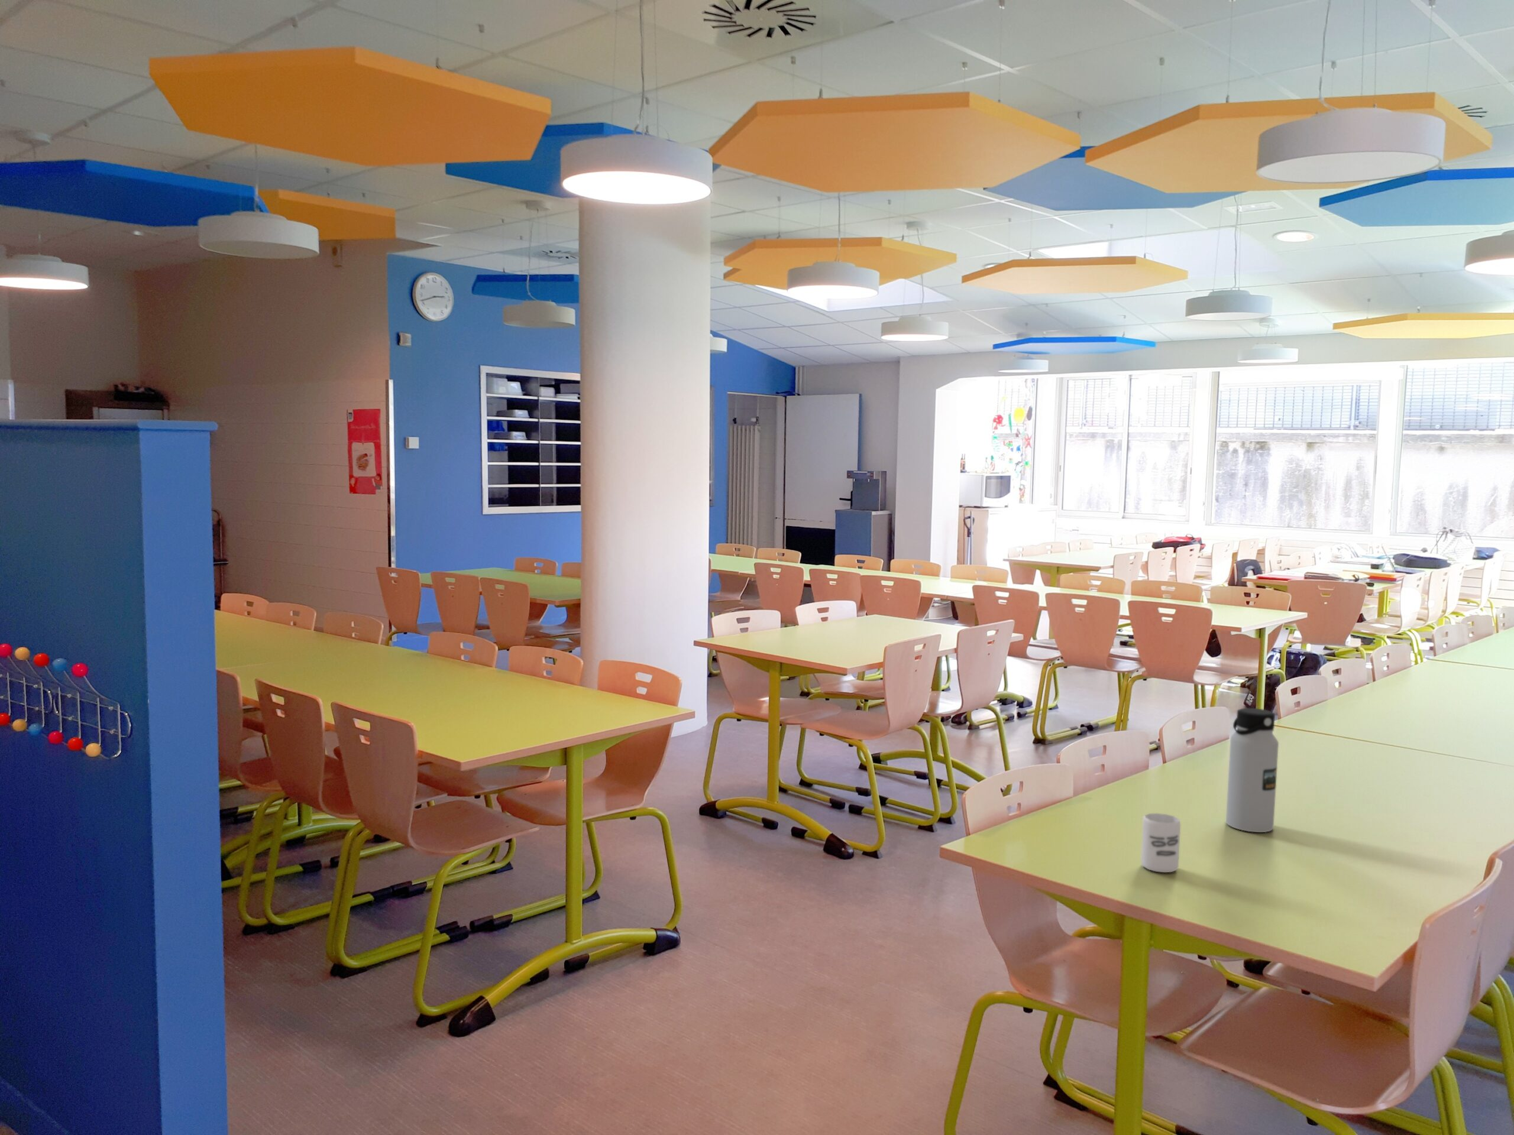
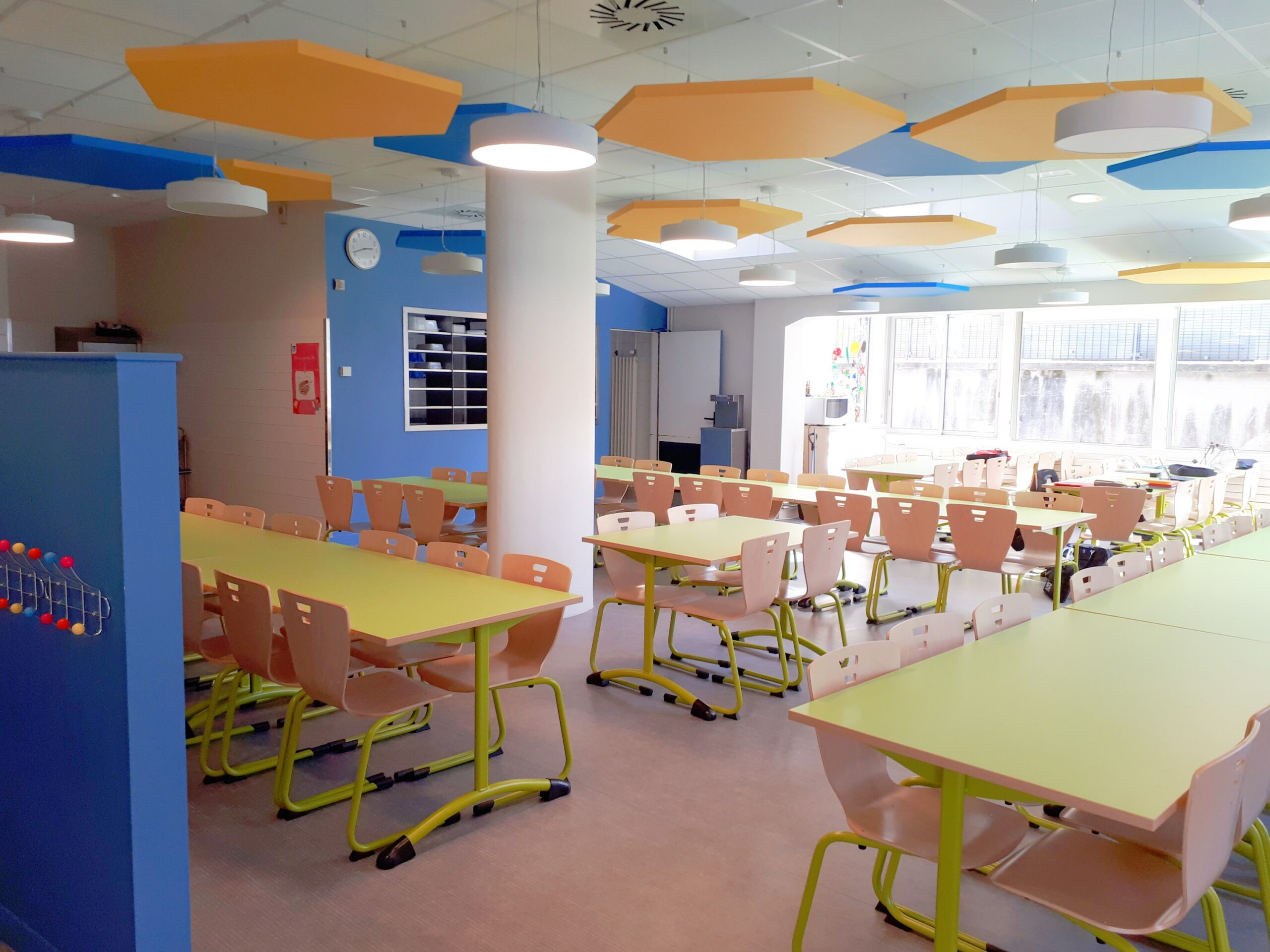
- water bottle [1226,708,1279,833]
- cup [1140,813,1181,873]
